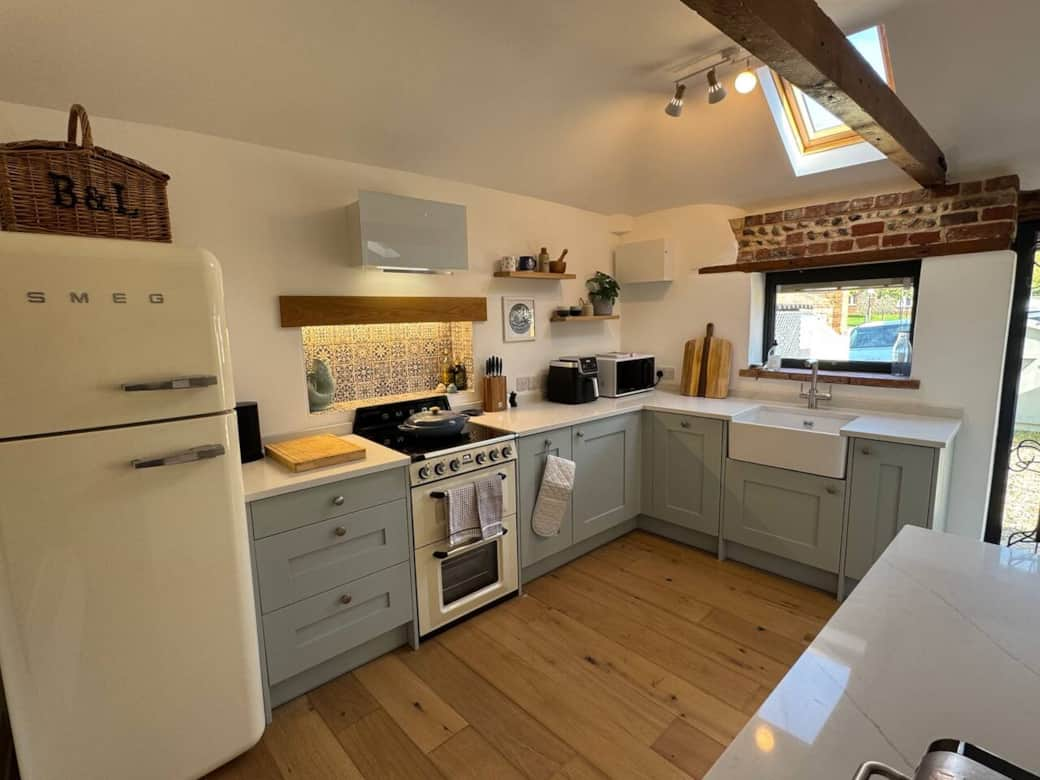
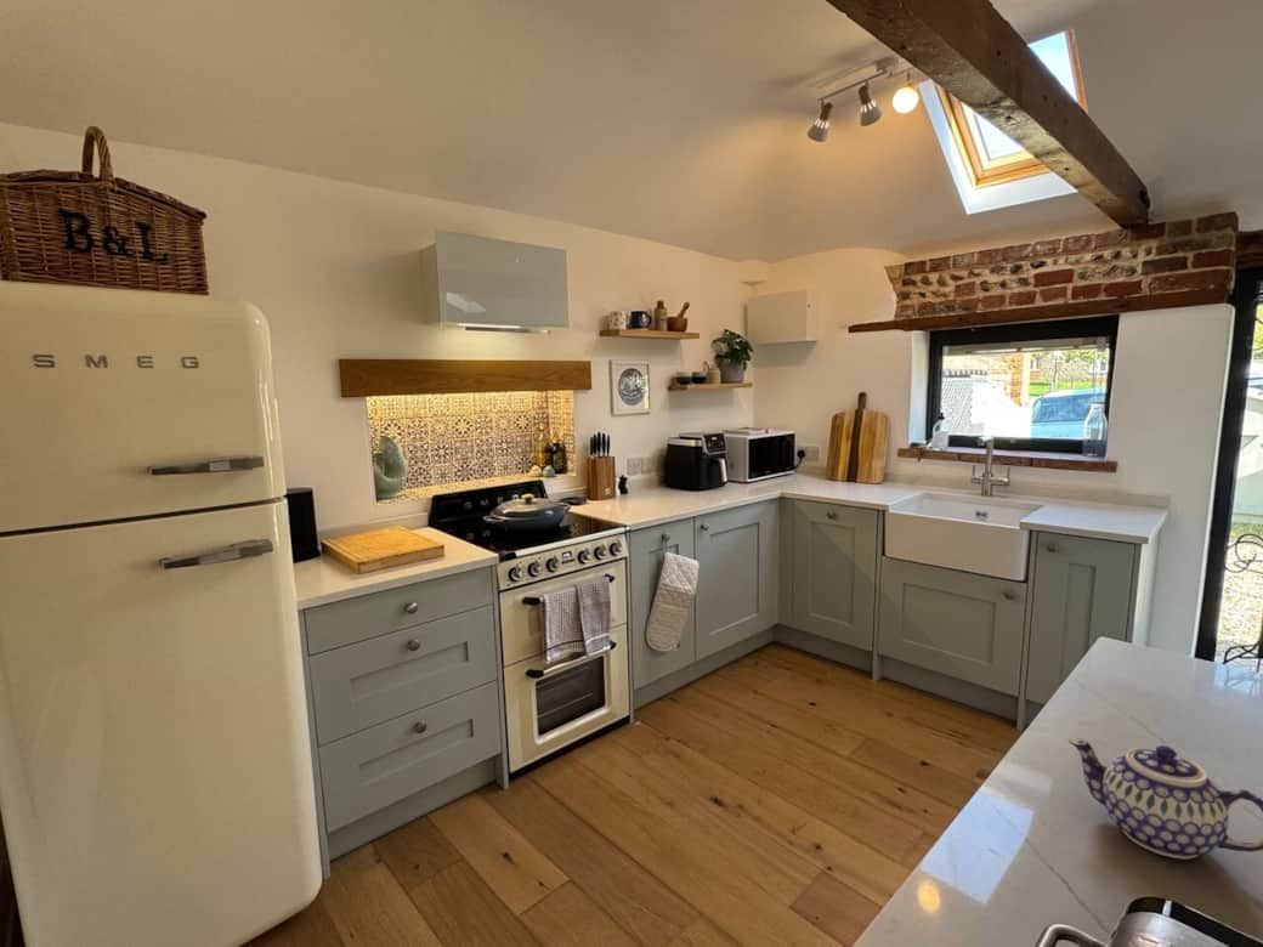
+ teapot [1067,738,1263,860]
